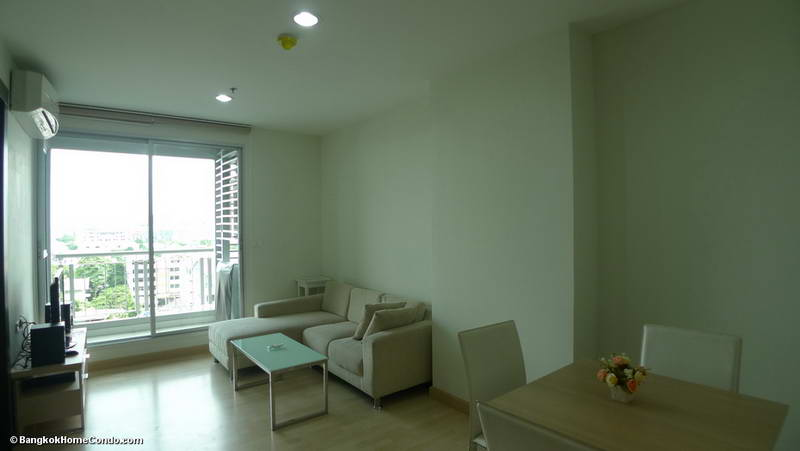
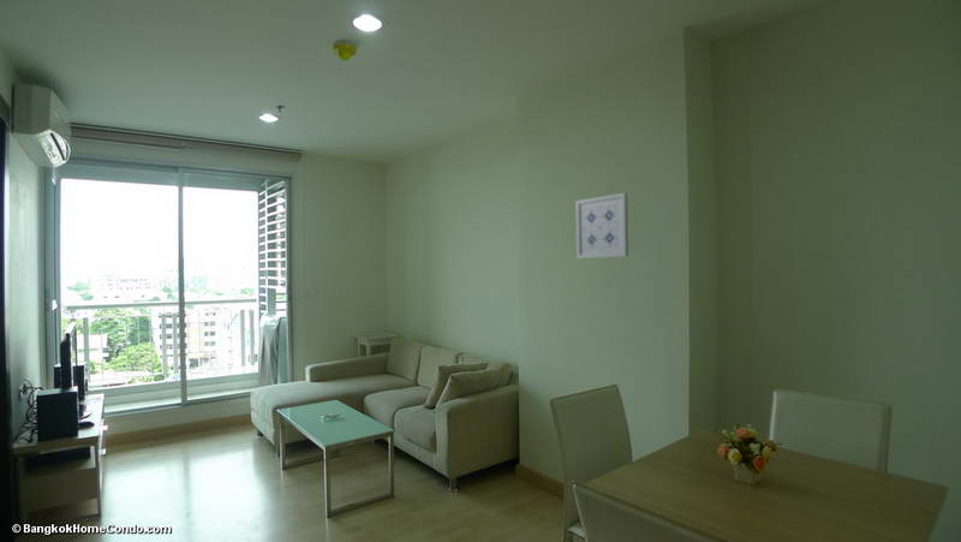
+ wall art [574,191,629,260]
